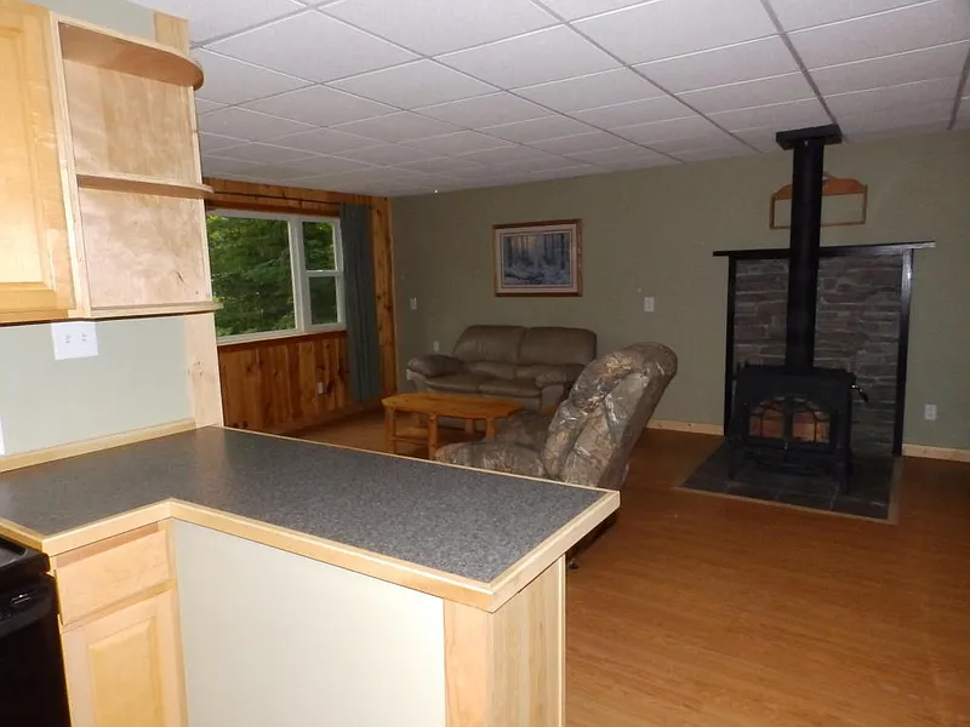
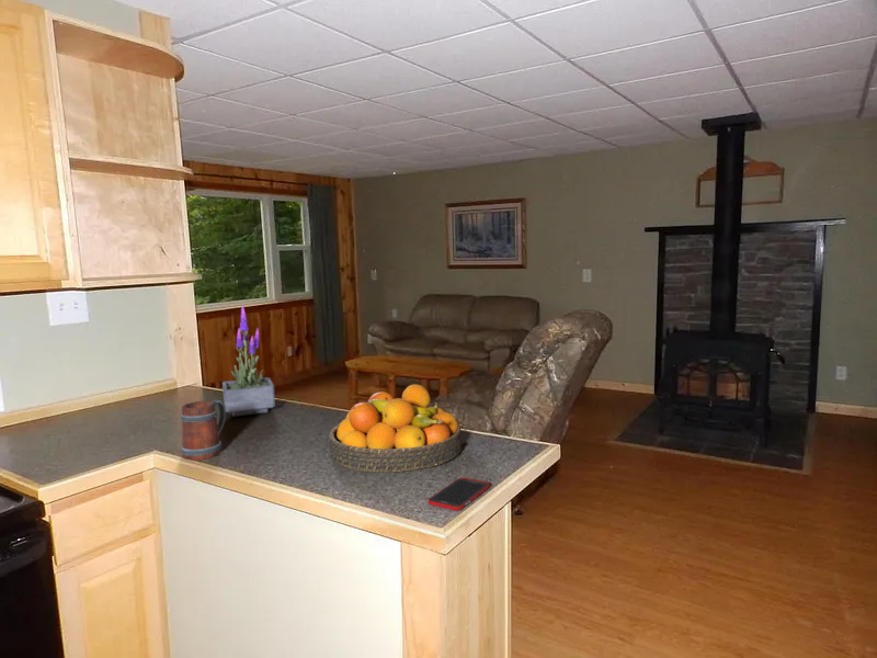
+ fruit bowl [328,384,463,474]
+ cell phone [426,477,491,512]
+ mug [180,399,227,461]
+ potted plant [221,304,276,417]
